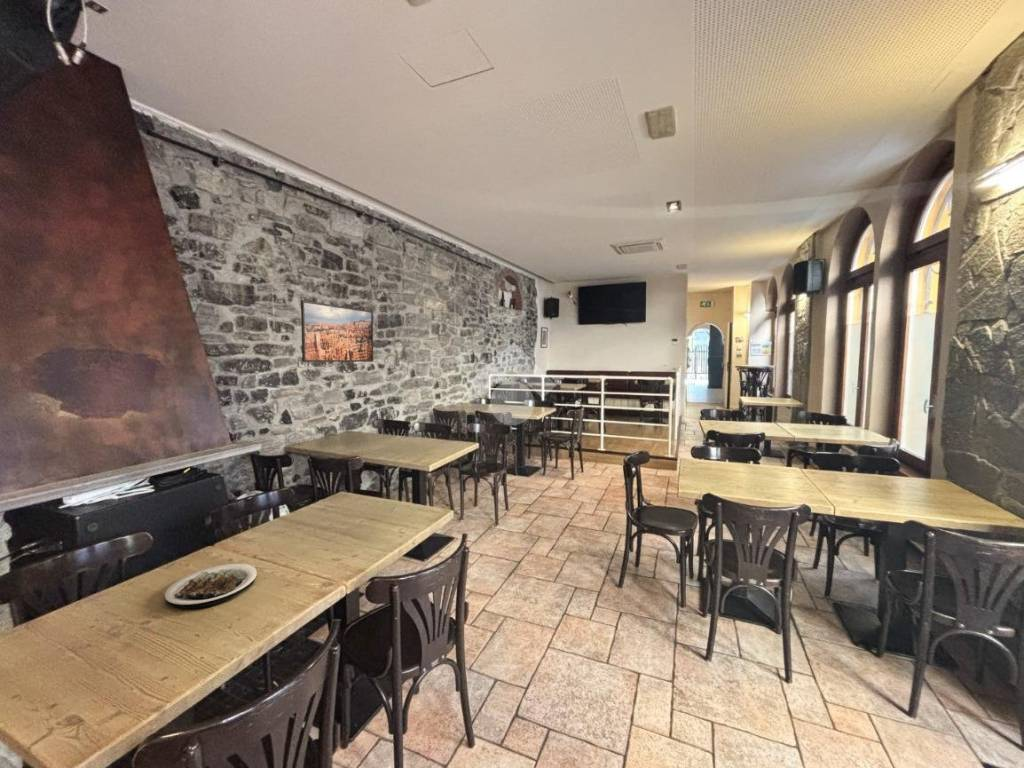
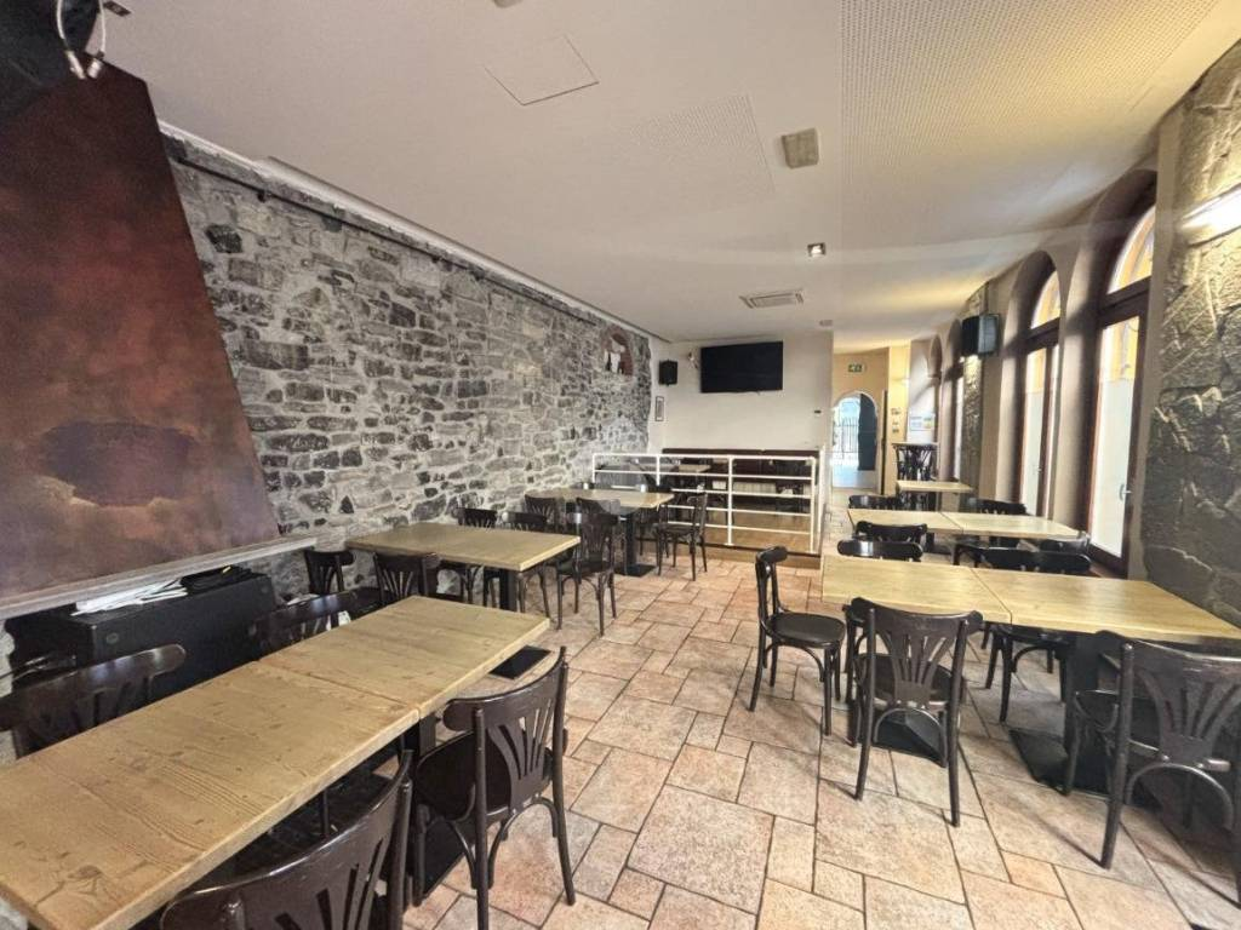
- plate [164,563,258,609]
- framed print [300,299,374,363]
